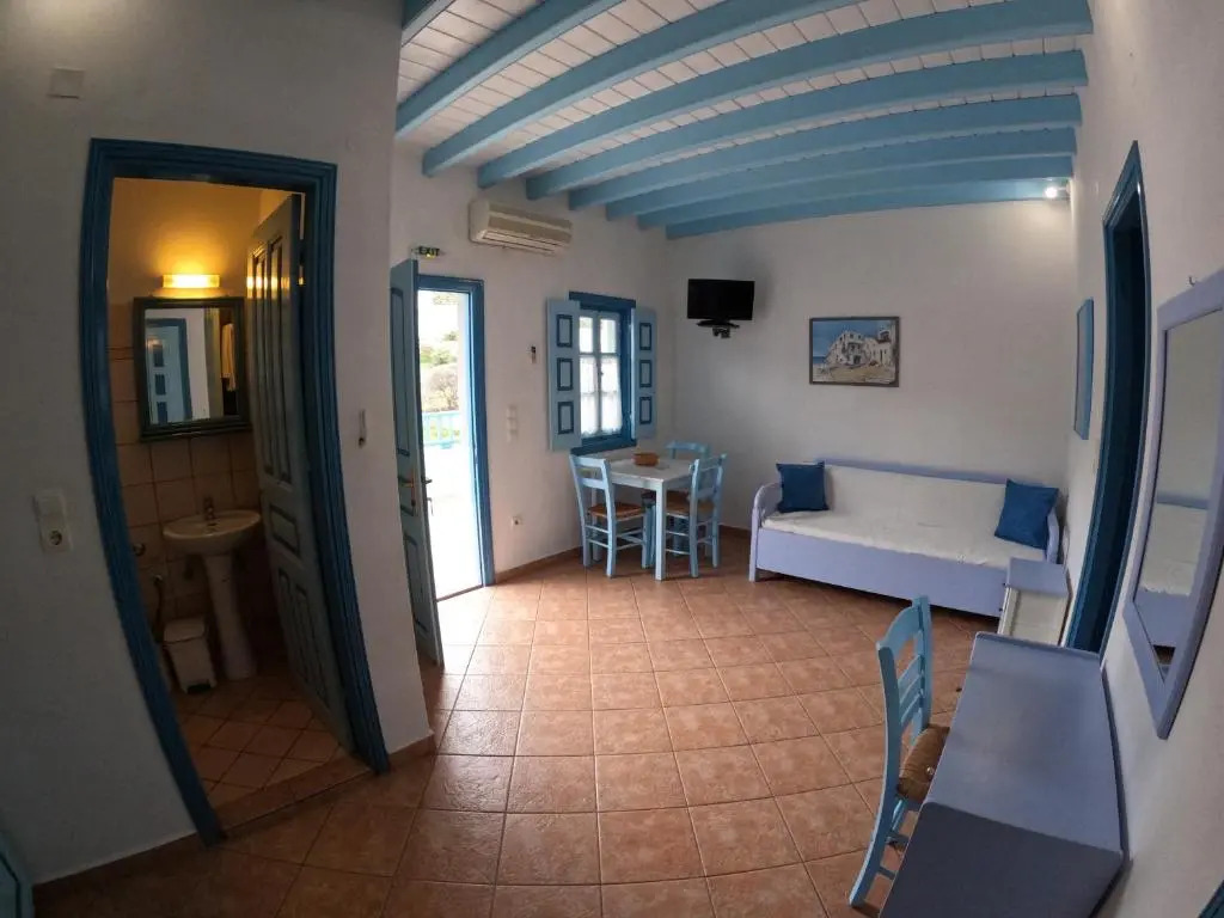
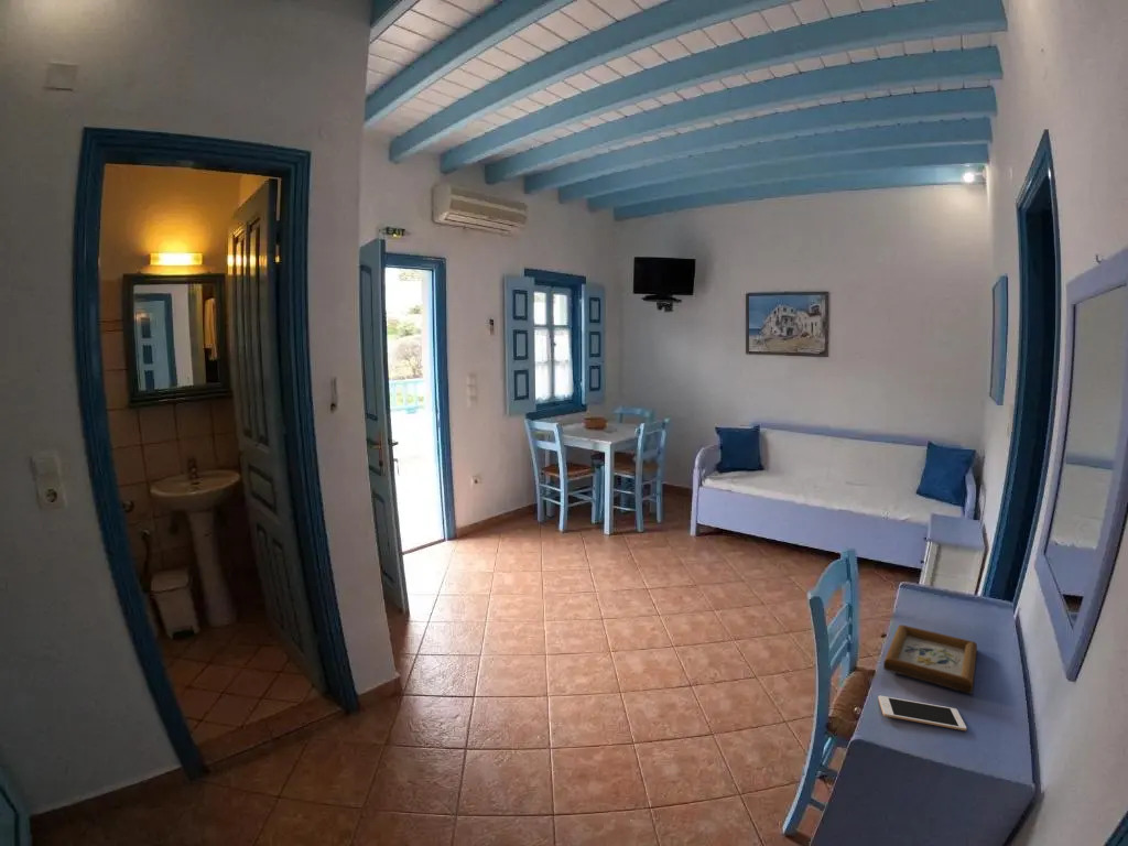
+ cell phone [877,694,967,731]
+ picture frame [882,623,978,695]
